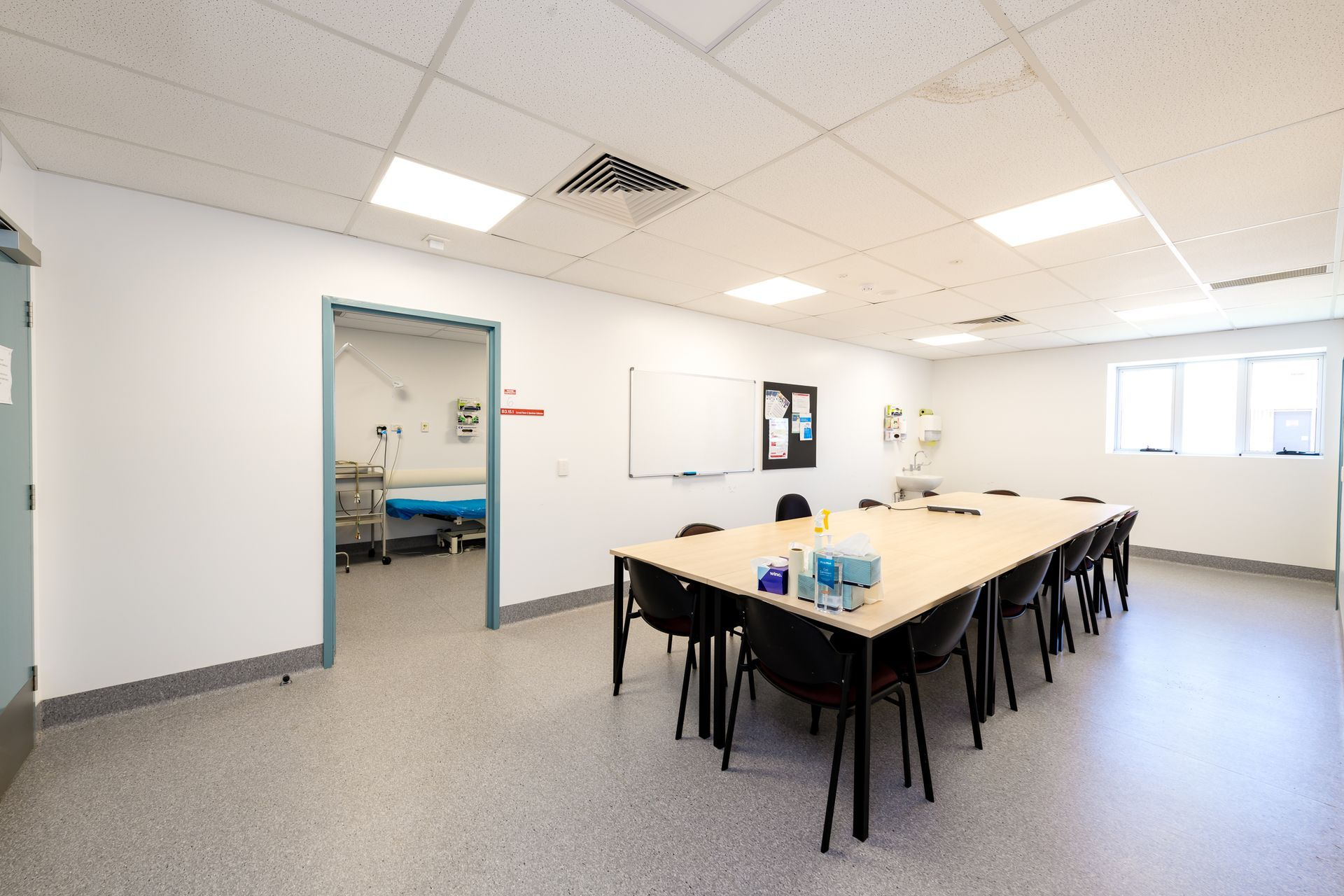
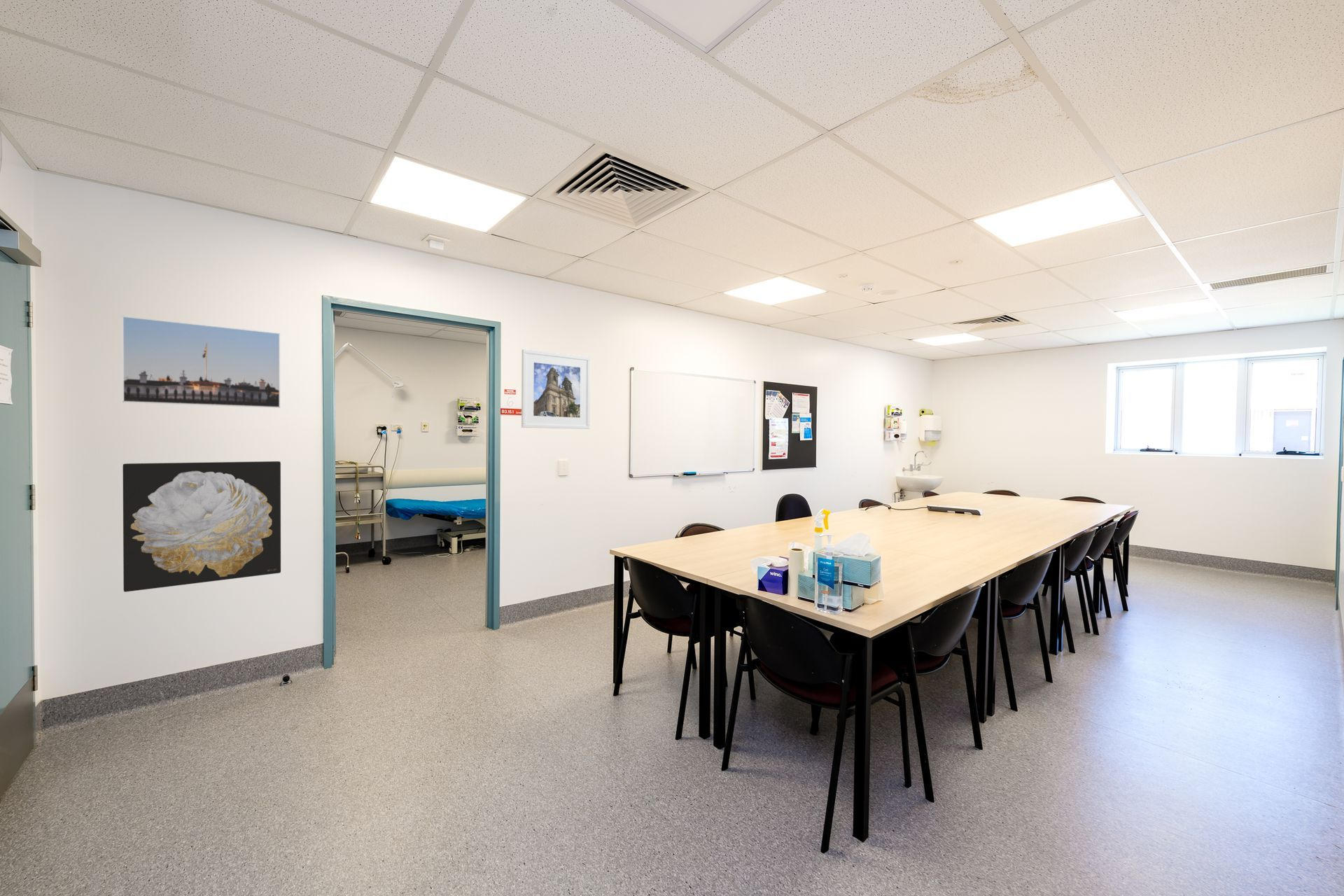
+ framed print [122,316,281,409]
+ wall art [122,461,281,592]
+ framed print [521,349,591,430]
